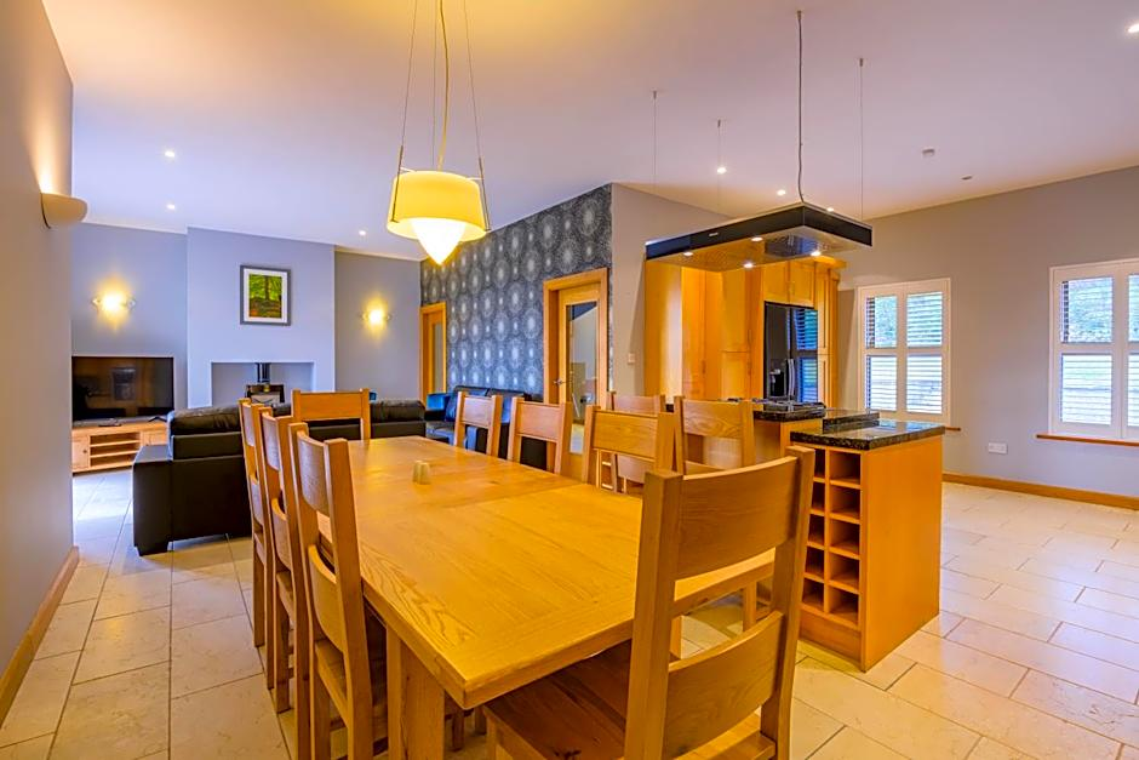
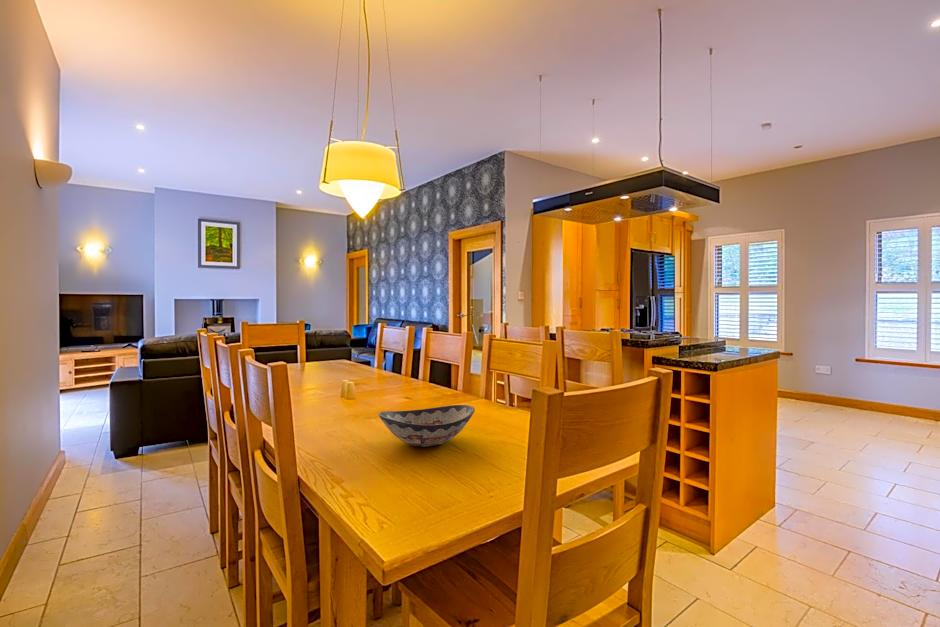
+ decorative bowl [377,404,476,447]
